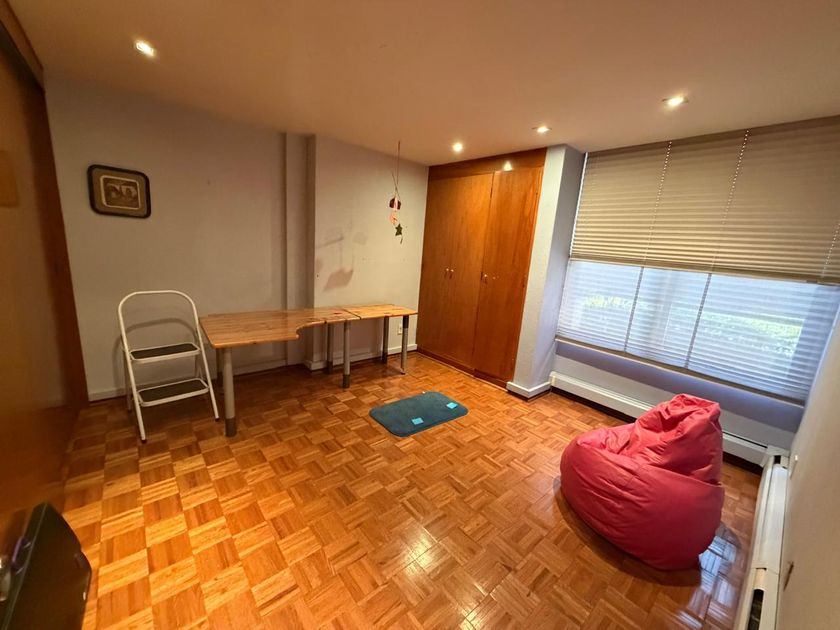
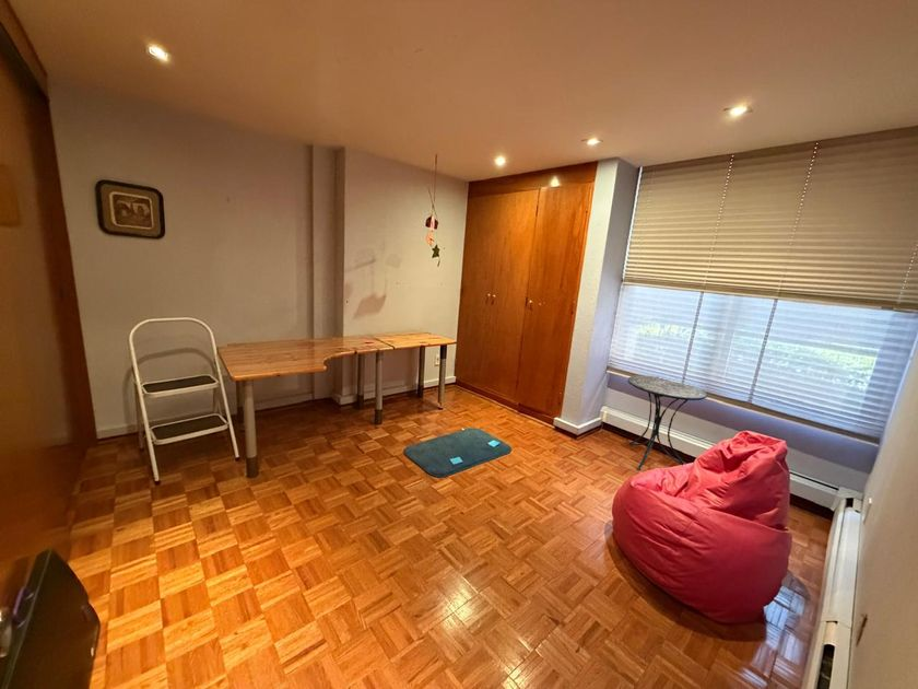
+ side table [627,374,708,471]
